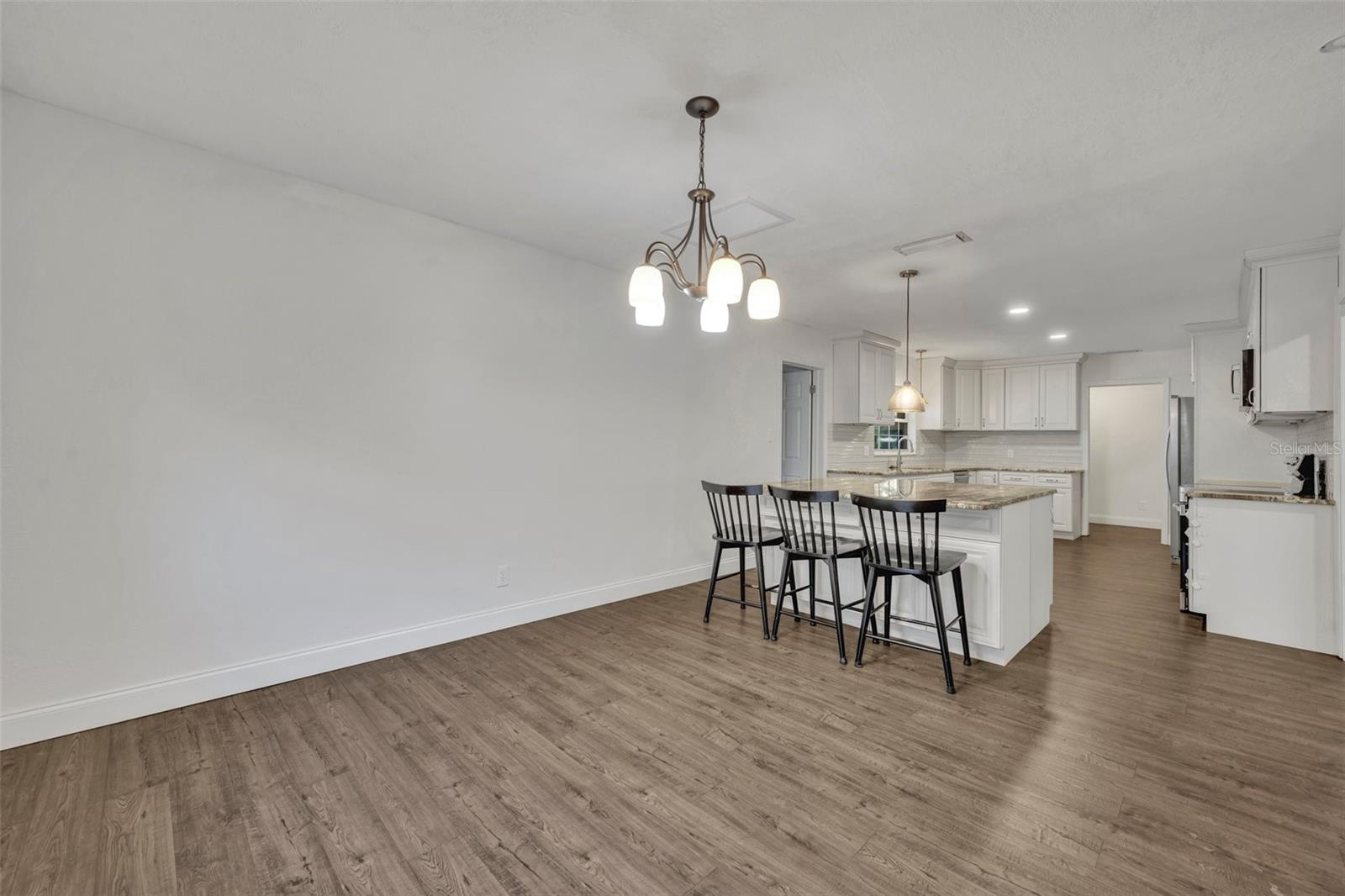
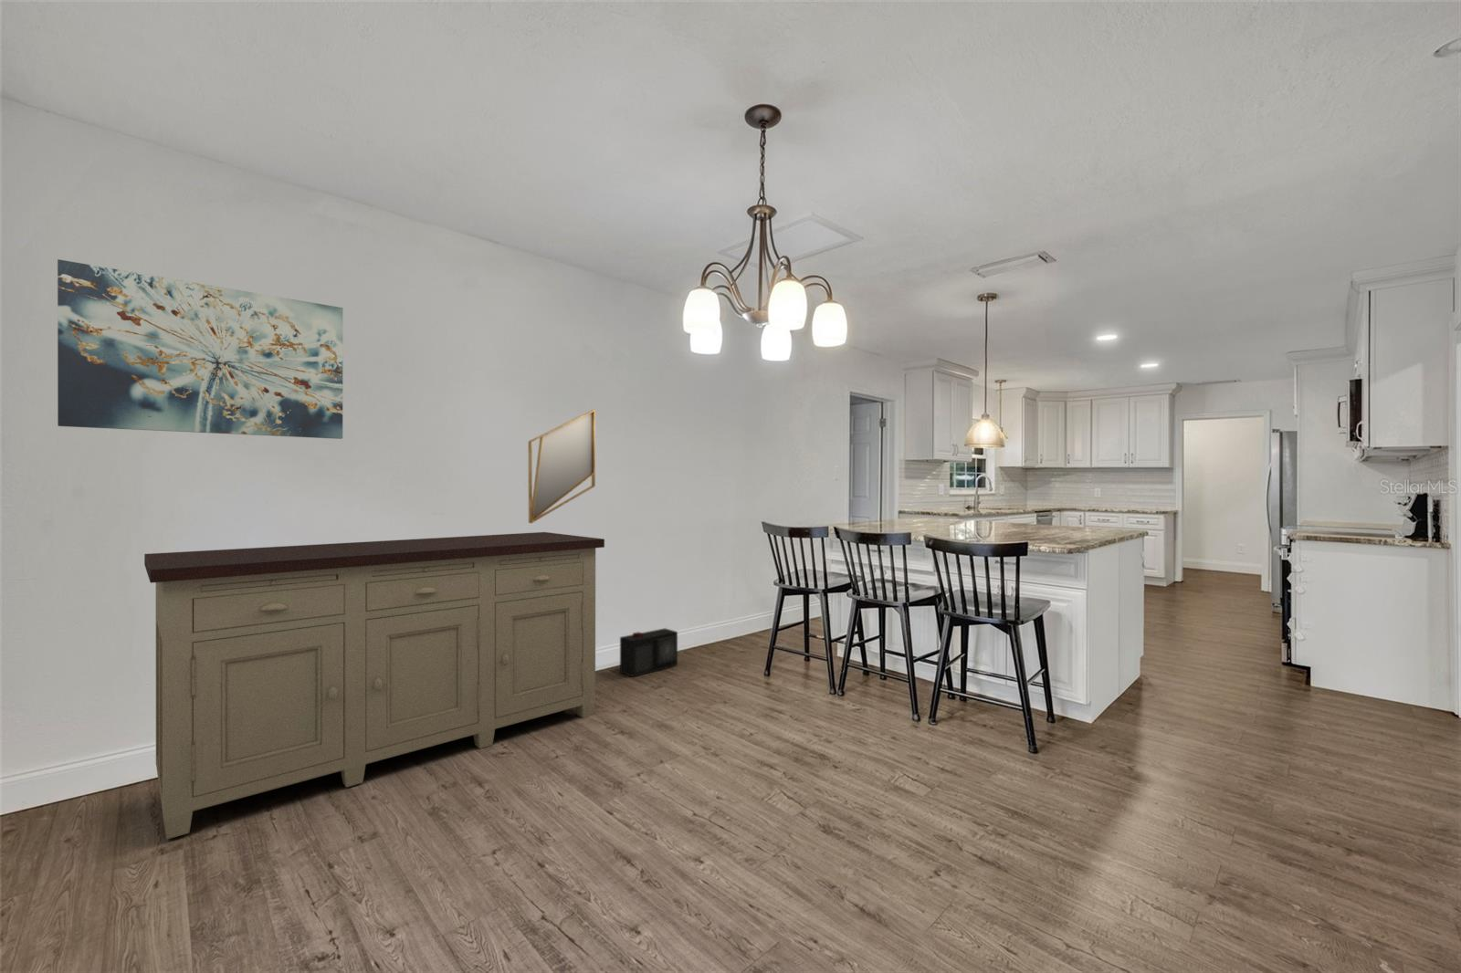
+ home mirror [528,409,596,523]
+ sideboard [143,531,605,839]
+ wall art [56,258,343,440]
+ speaker [619,627,679,679]
